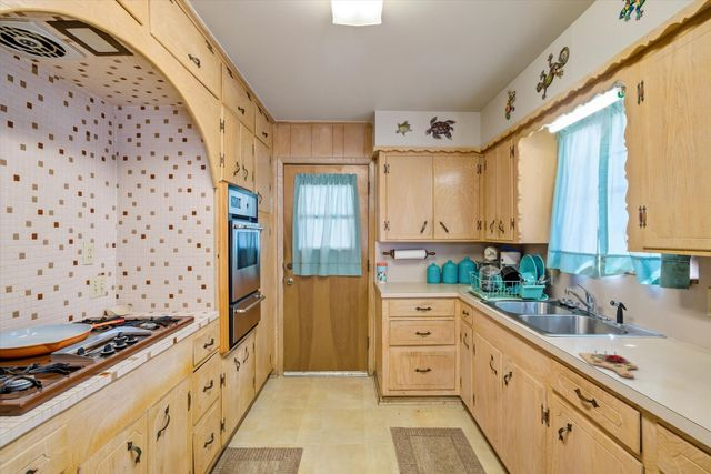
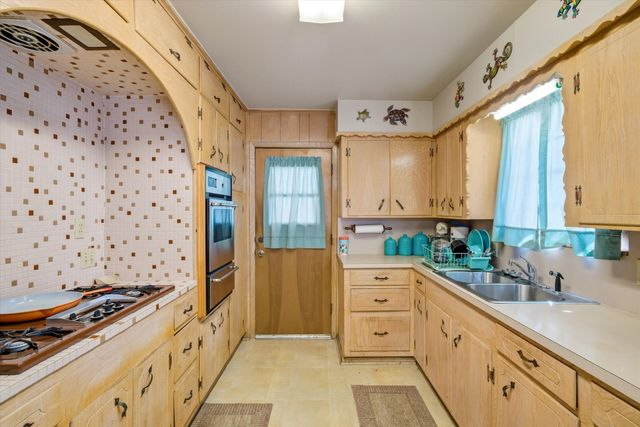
- cutting board [578,350,639,379]
